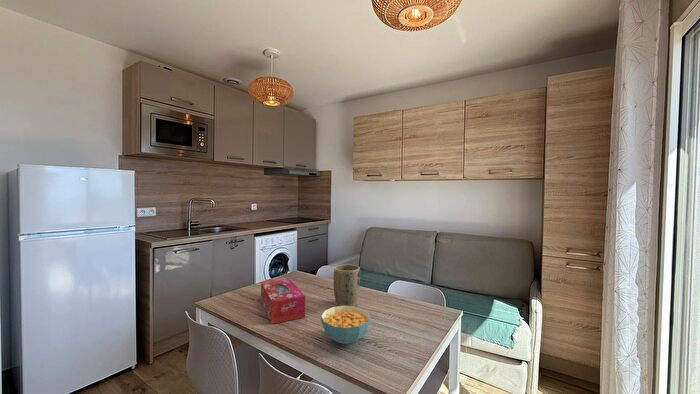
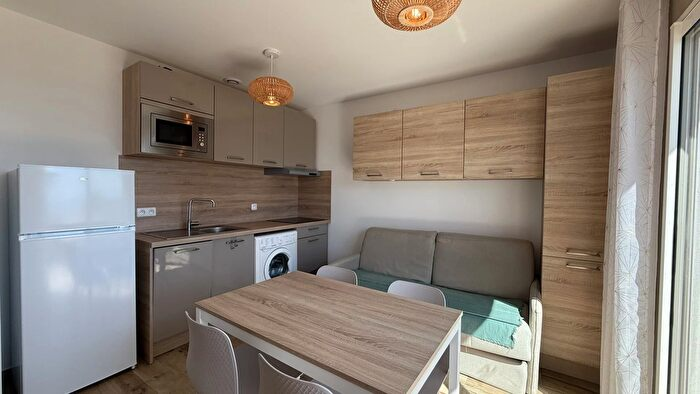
- cereal bowl [320,306,372,345]
- plant pot [333,264,361,307]
- tissue box [260,277,306,325]
